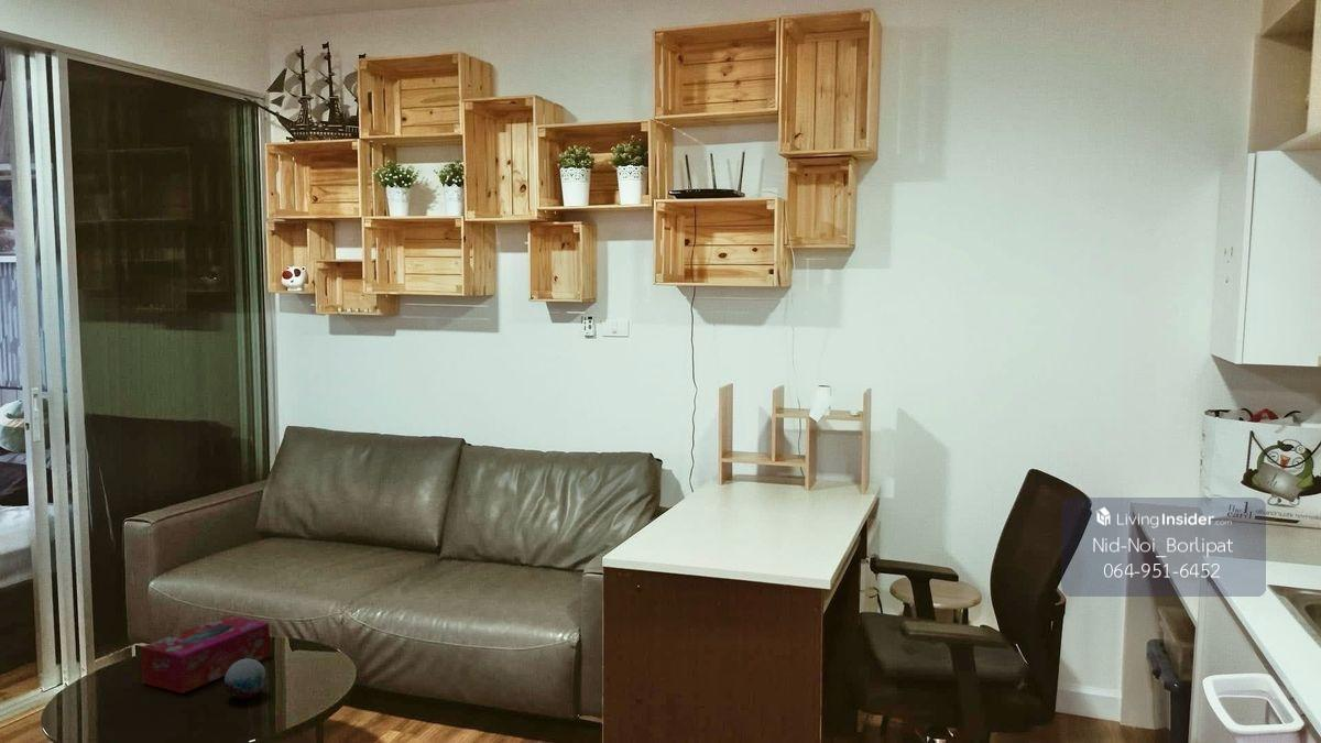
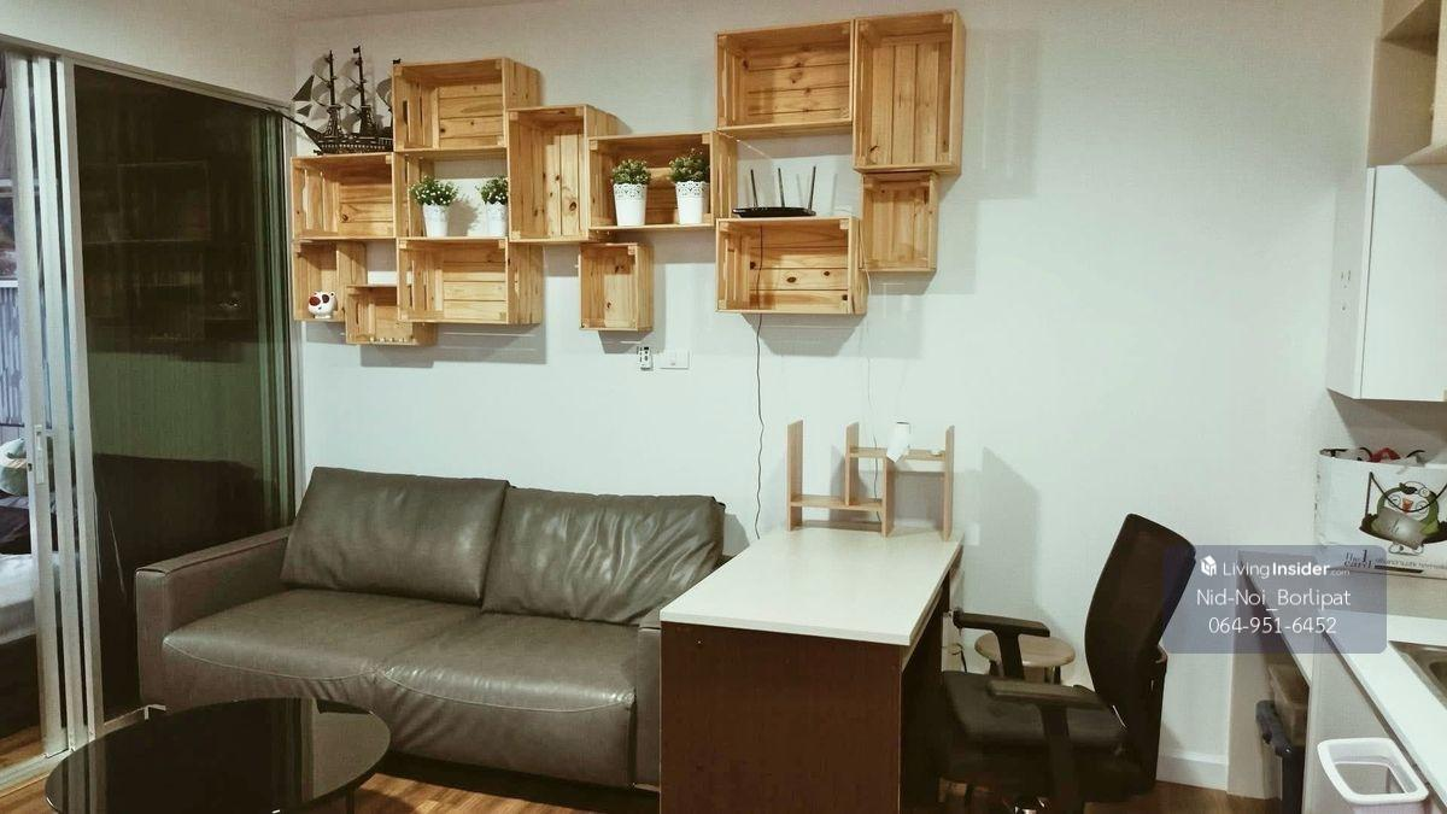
- tissue box [141,614,271,695]
- decorative orb [223,658,268,700]
